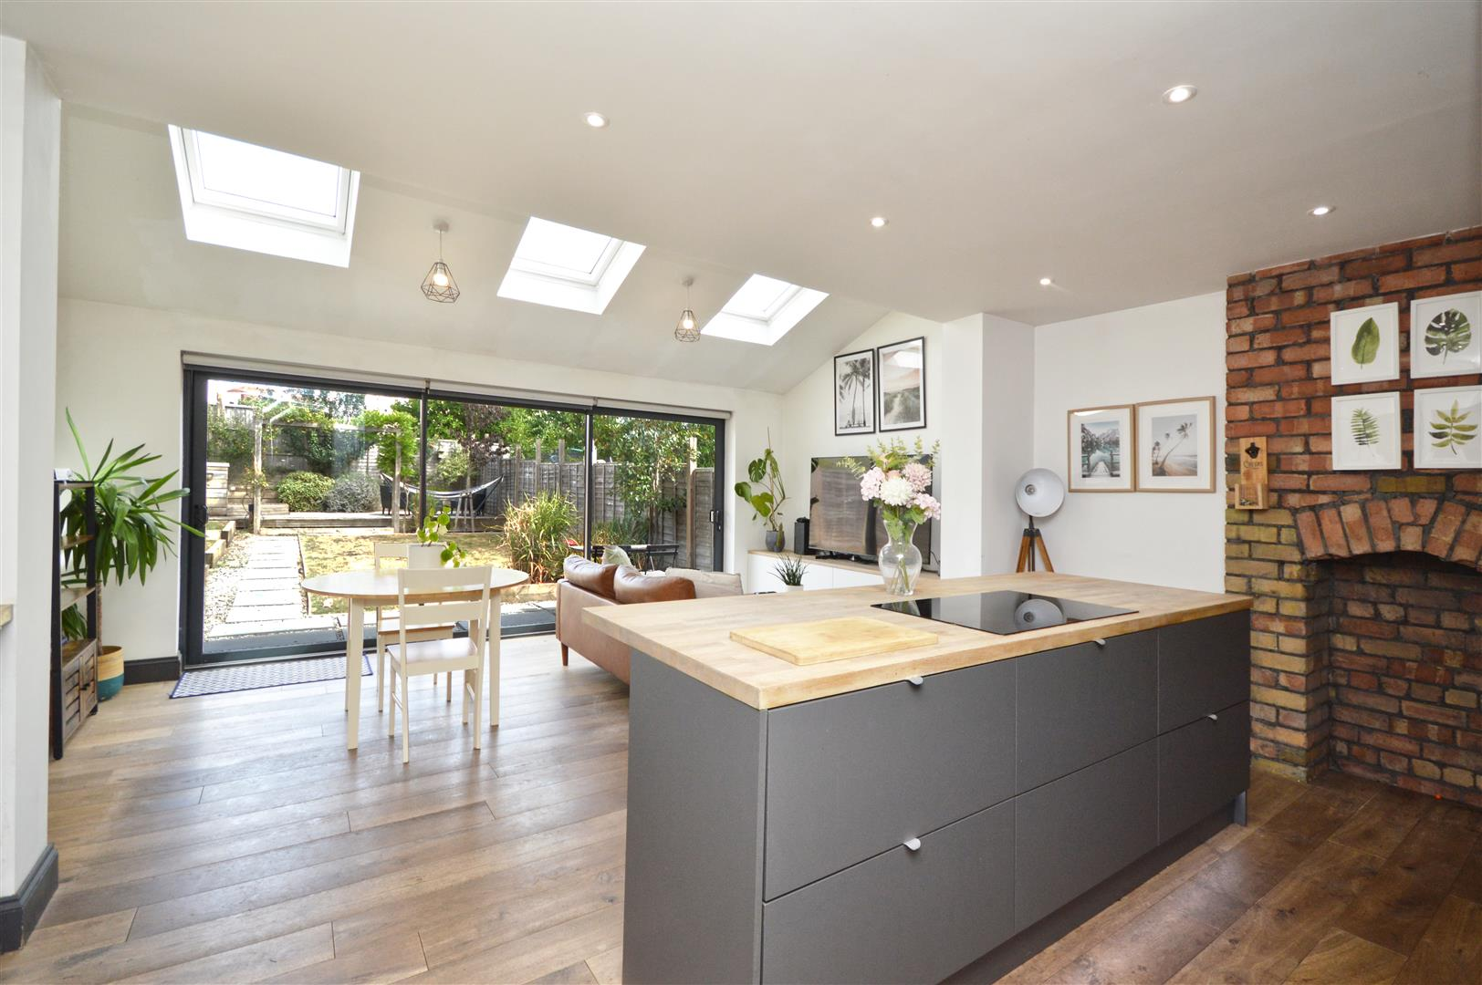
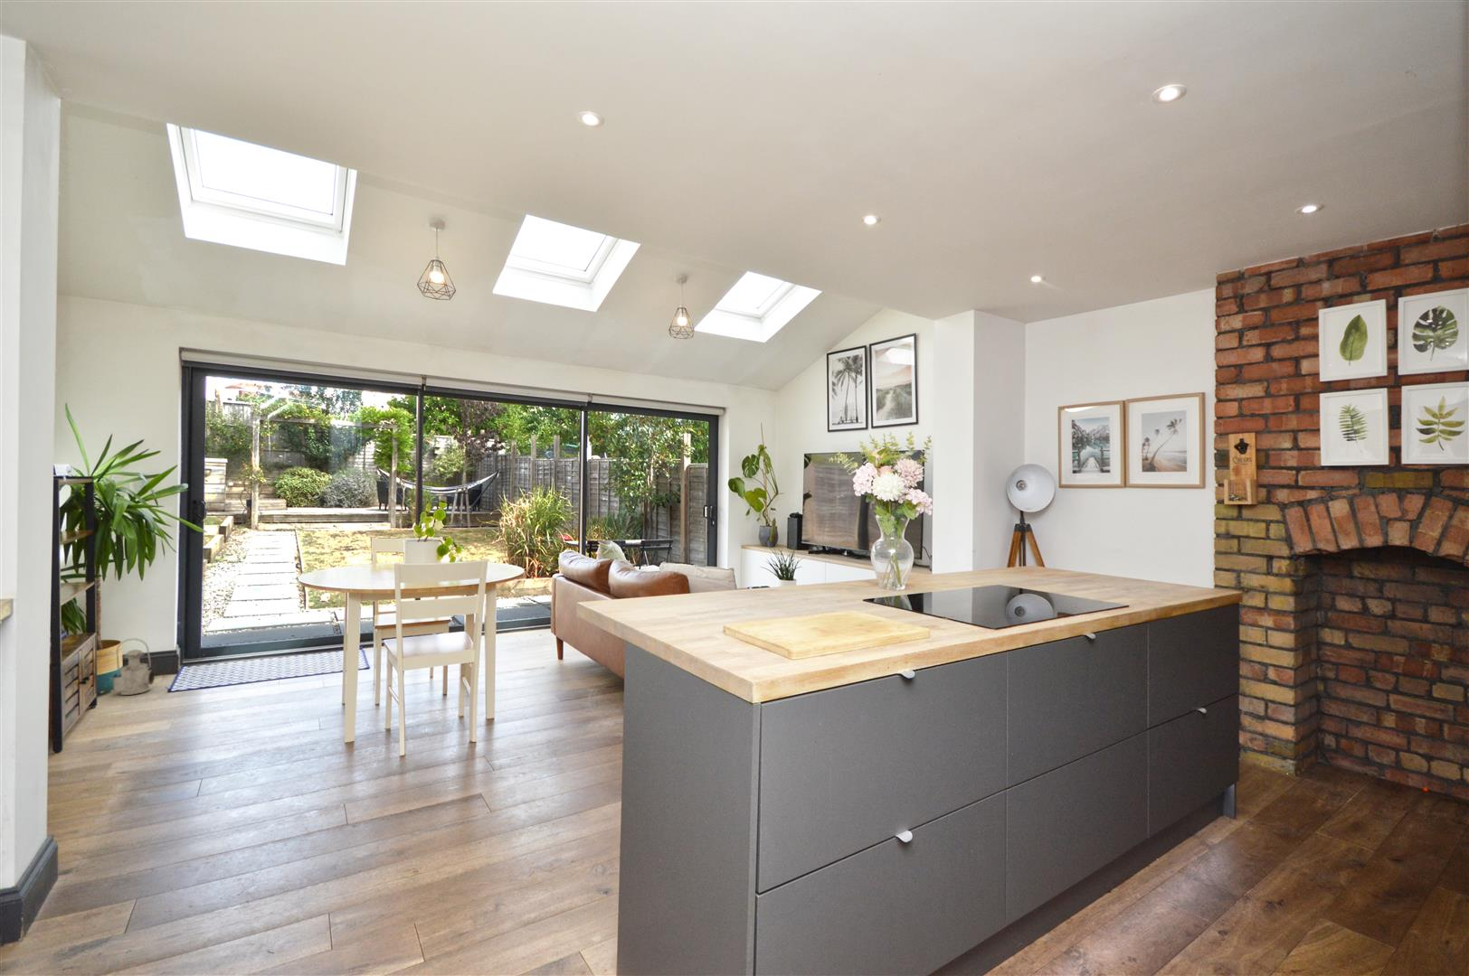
+ lantern [111,638,156,696]
